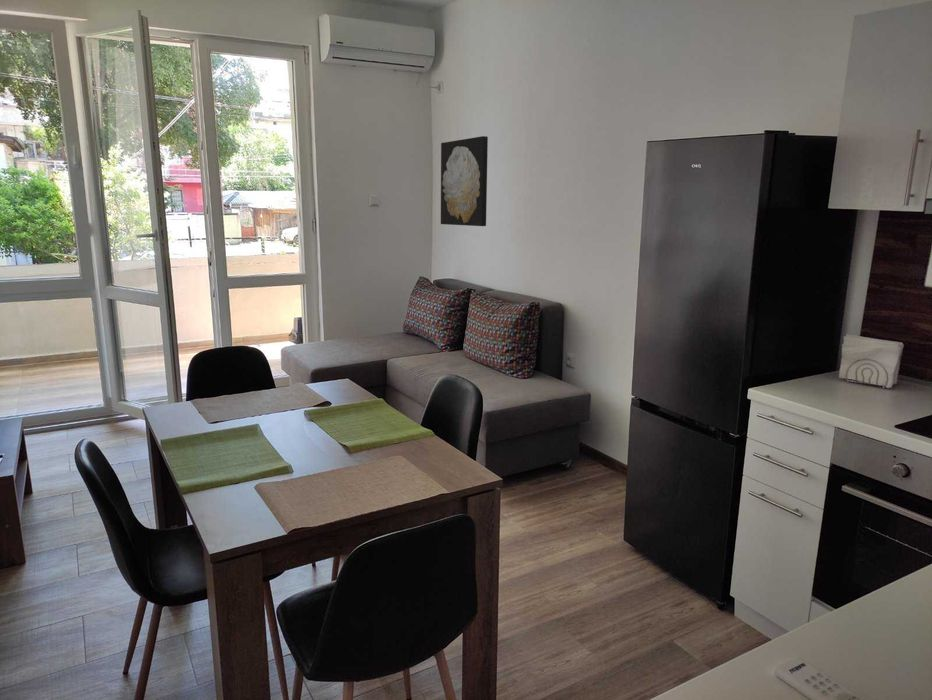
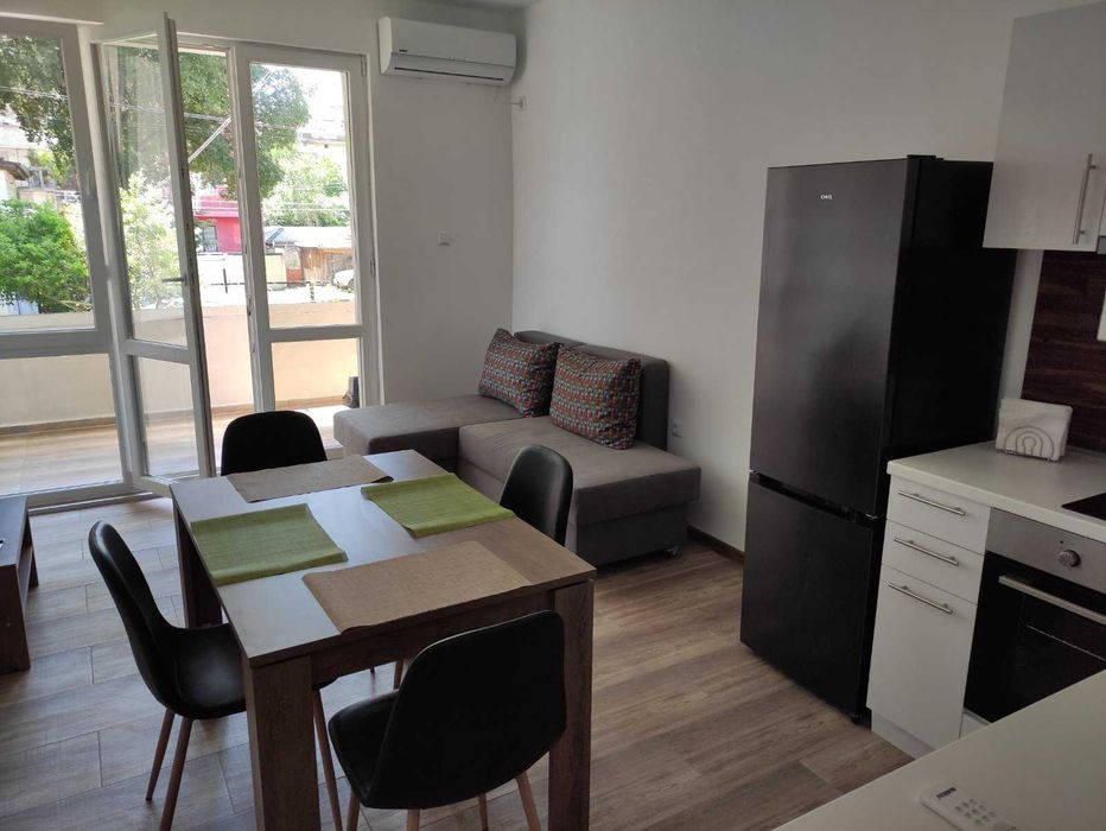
- wall art [440,135,489,227]
